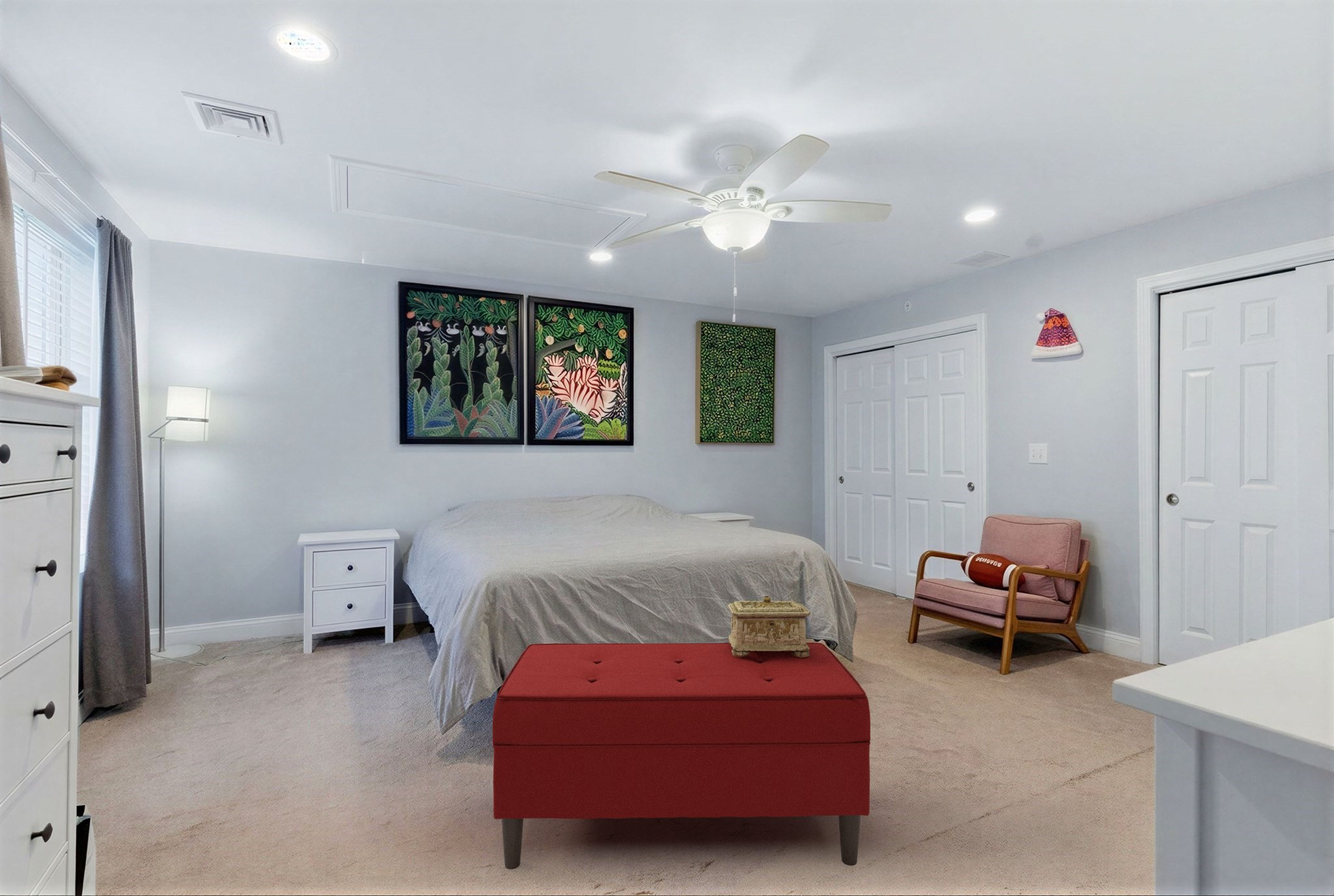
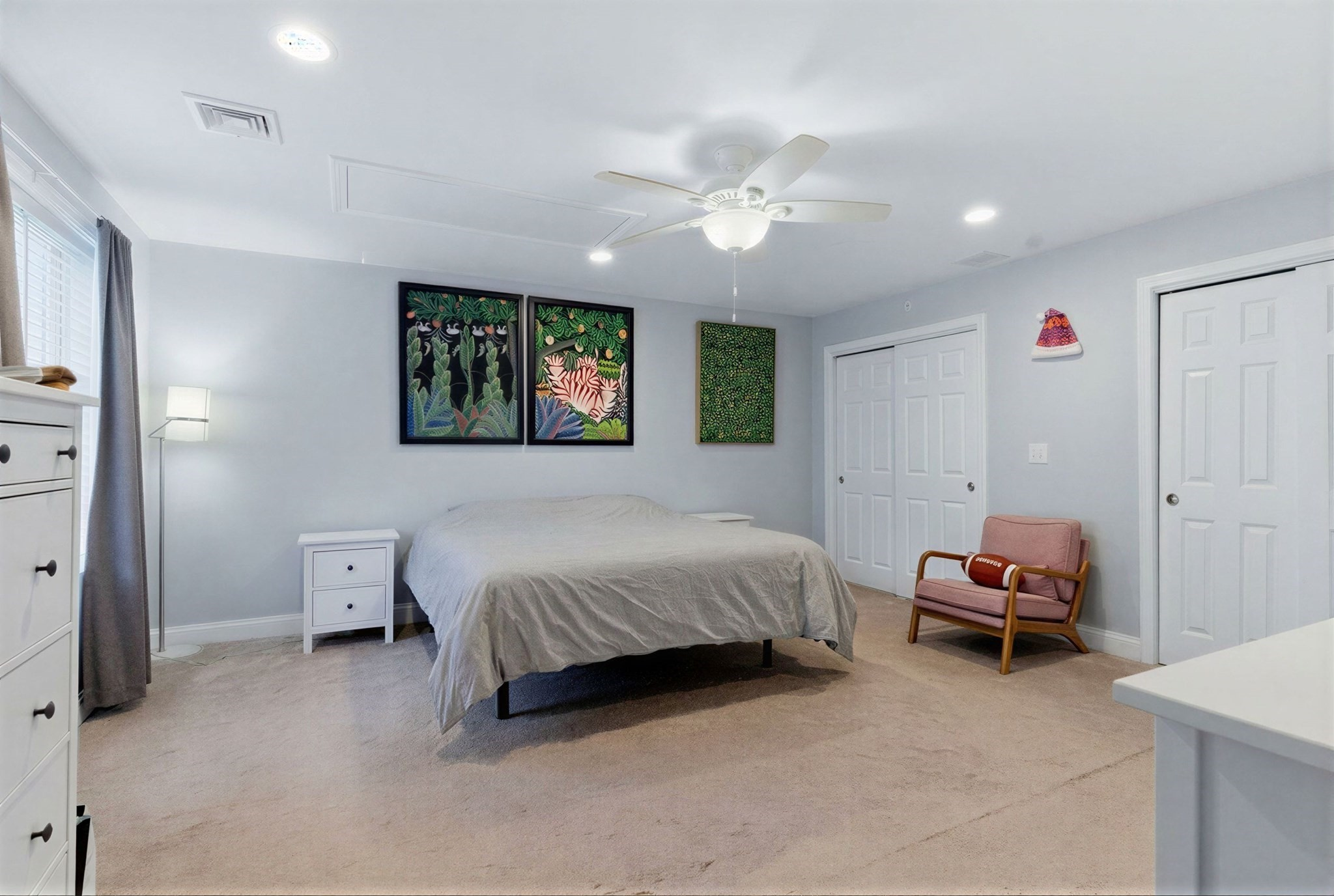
- bench [492,642,871,870]
- decorative box [727,595,811,658]
